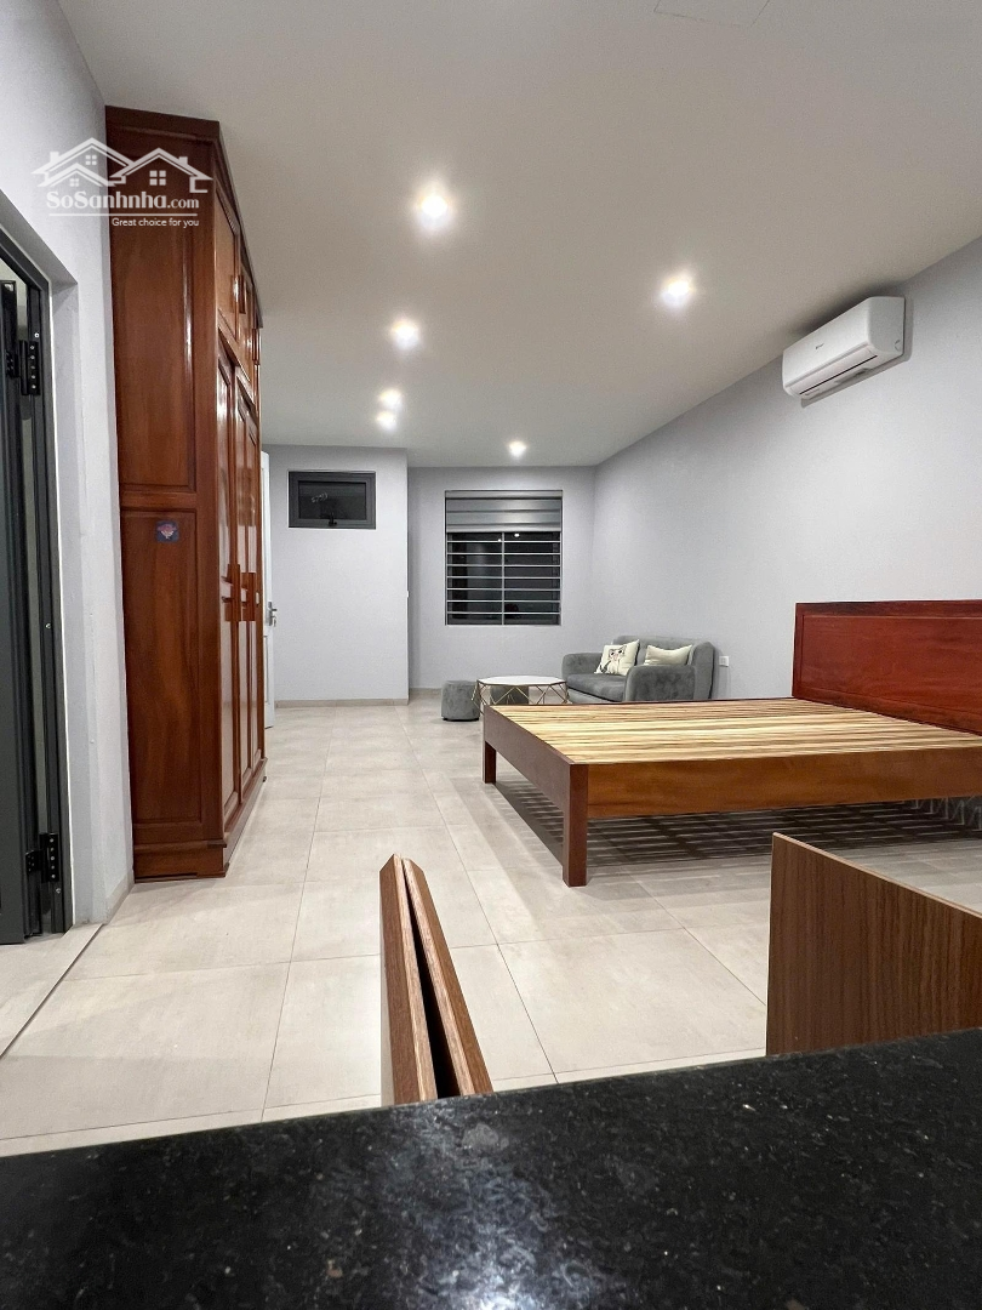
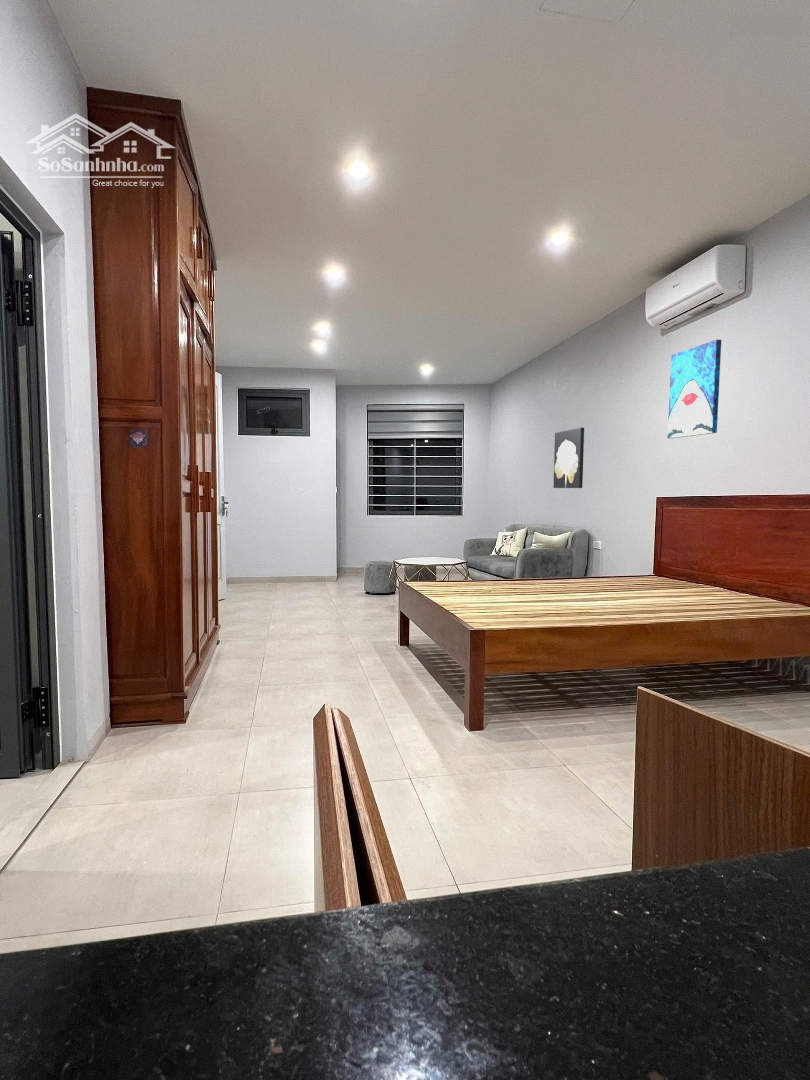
+ wall art [552,427,585,489]
+ wall art [667,339,722,440]
